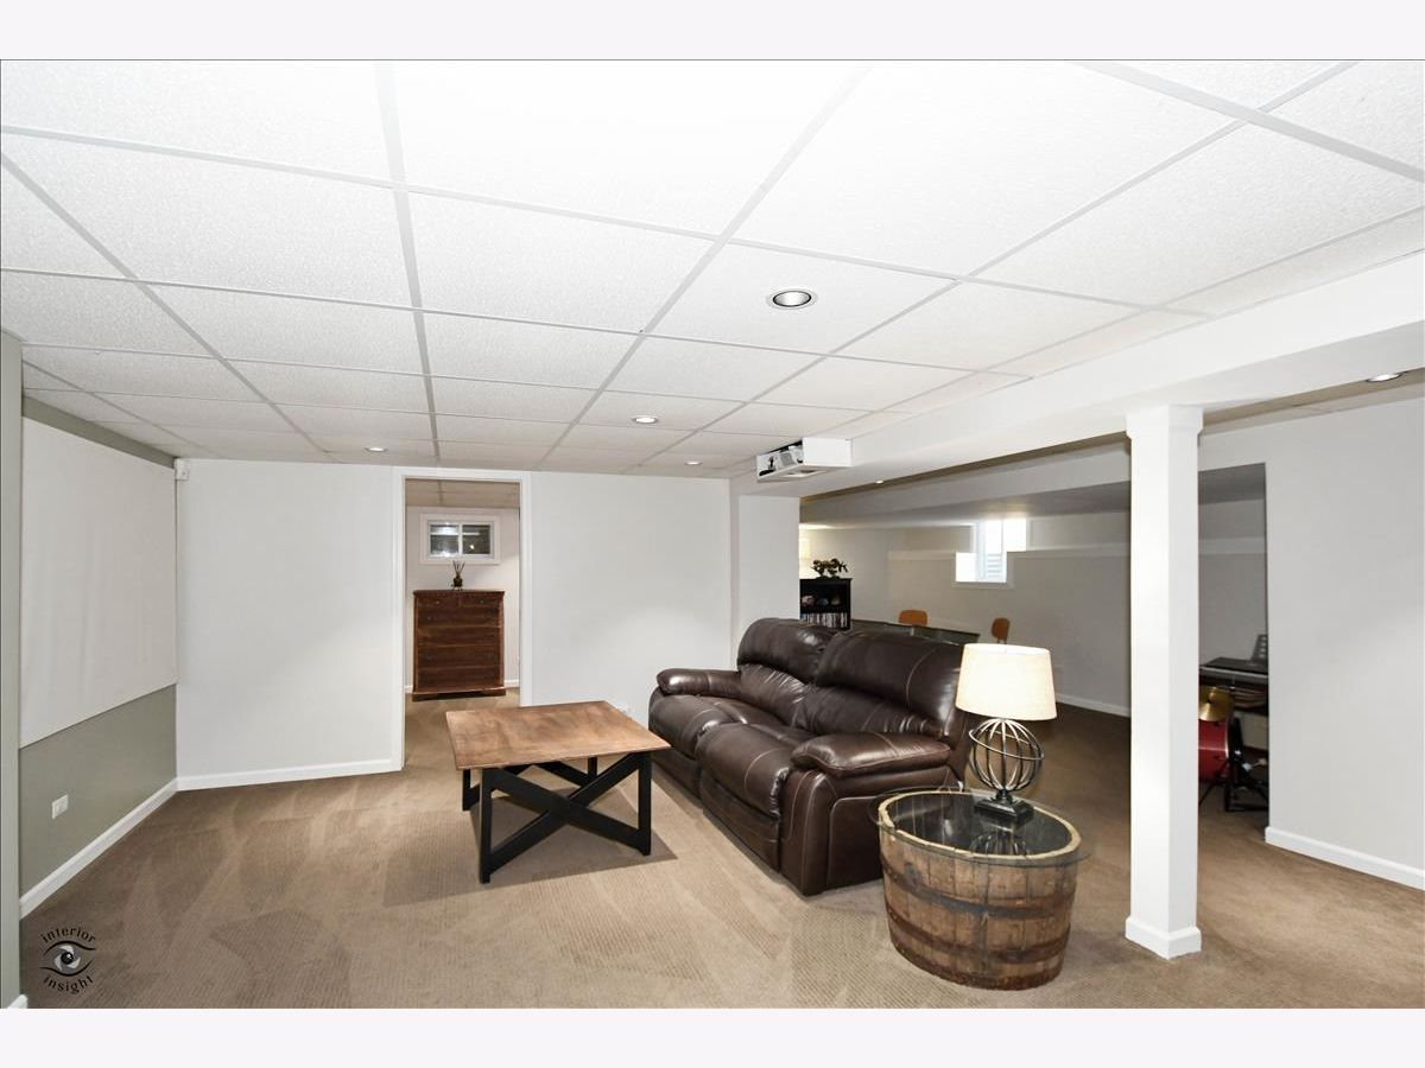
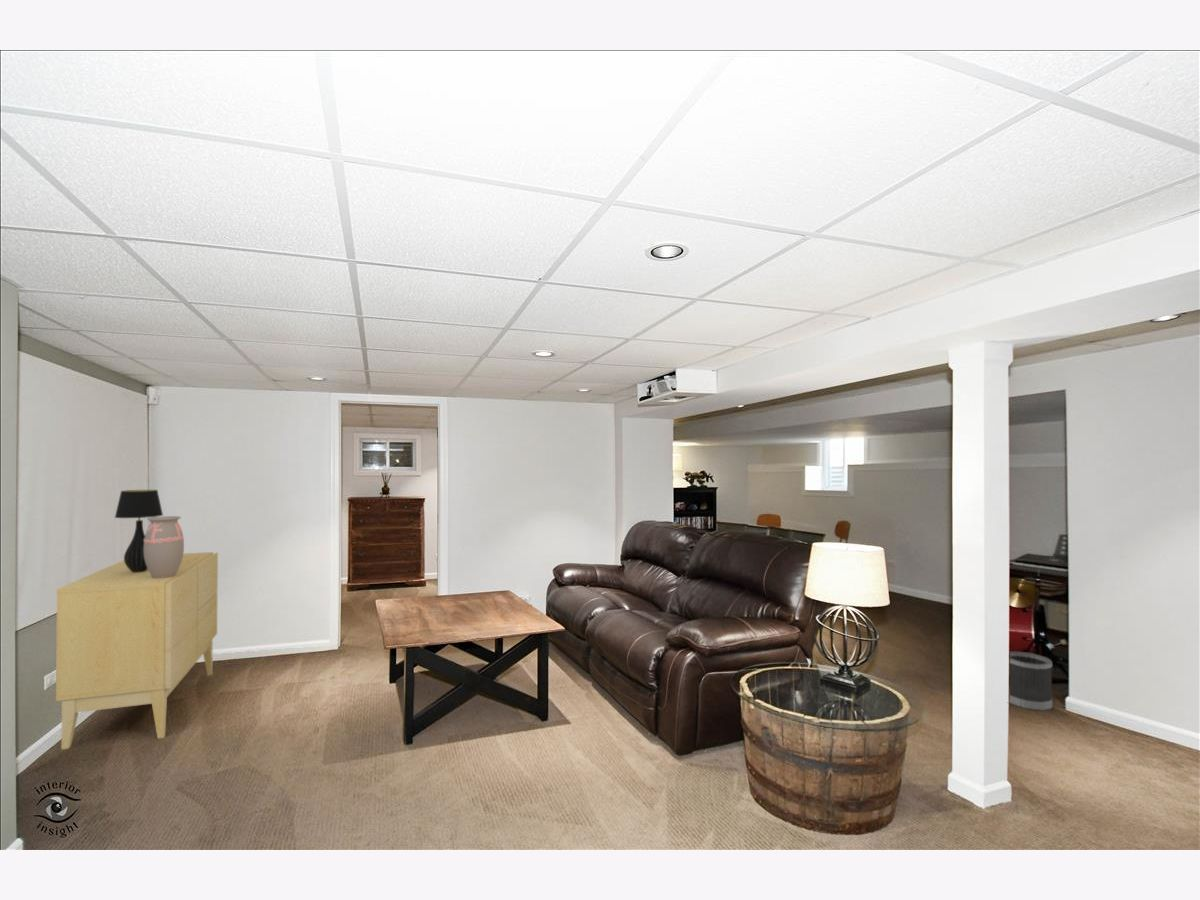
+ table lamp [114,489,164,573]
+ wastebasket [1008,651,1053,712]
+ sideboard [55,551,219,751]
+ decorative vase [144,515,185,578]
